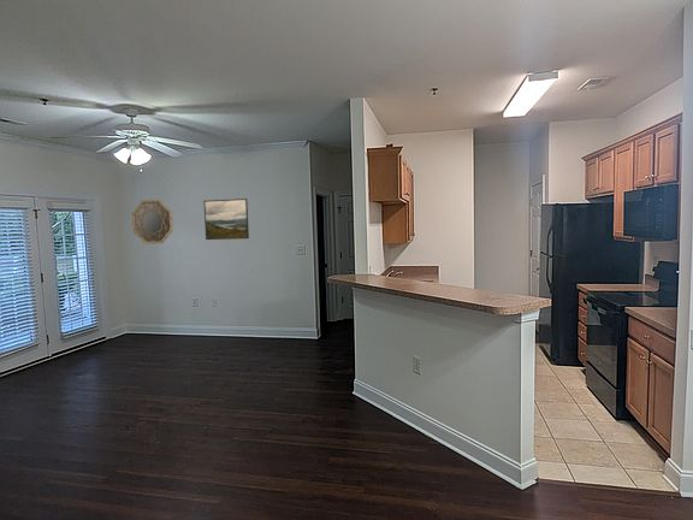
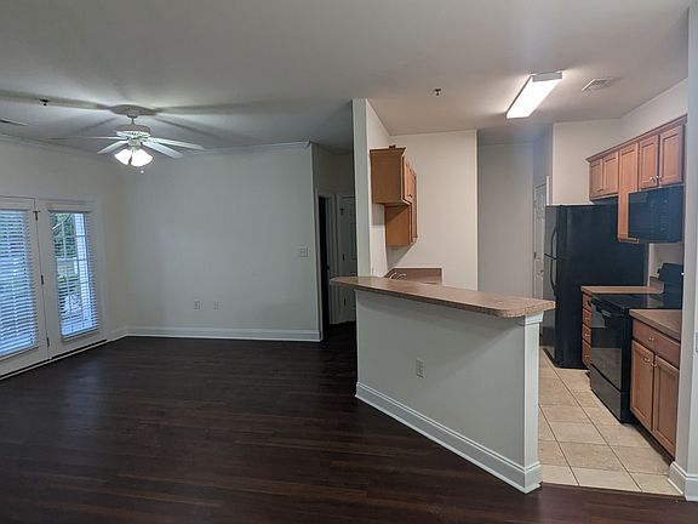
- home mirror [131,199,174,246]
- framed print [202,197,250,241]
